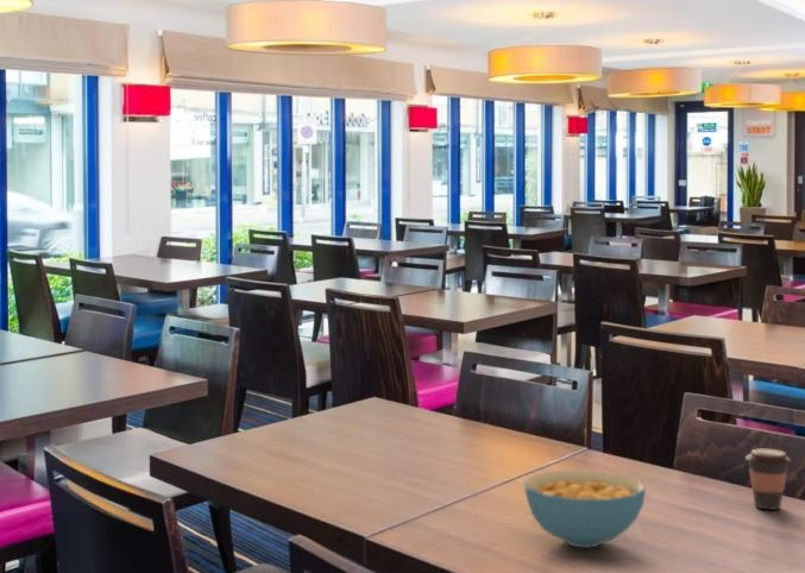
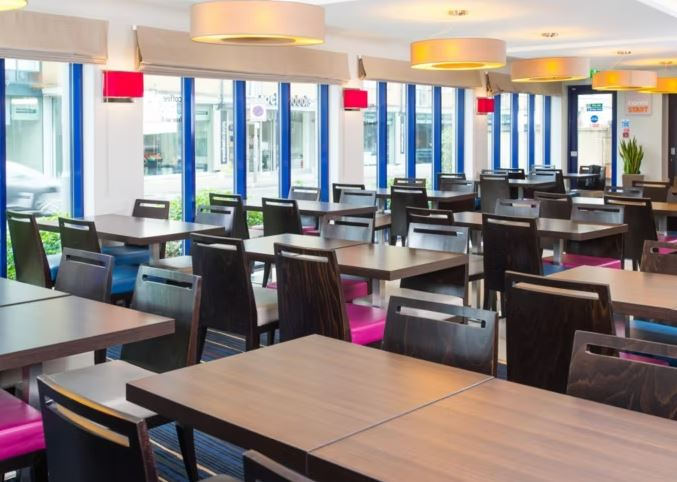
- cereal bowl [523,470,647,548]
- coffee cup [744,448,792,511]
